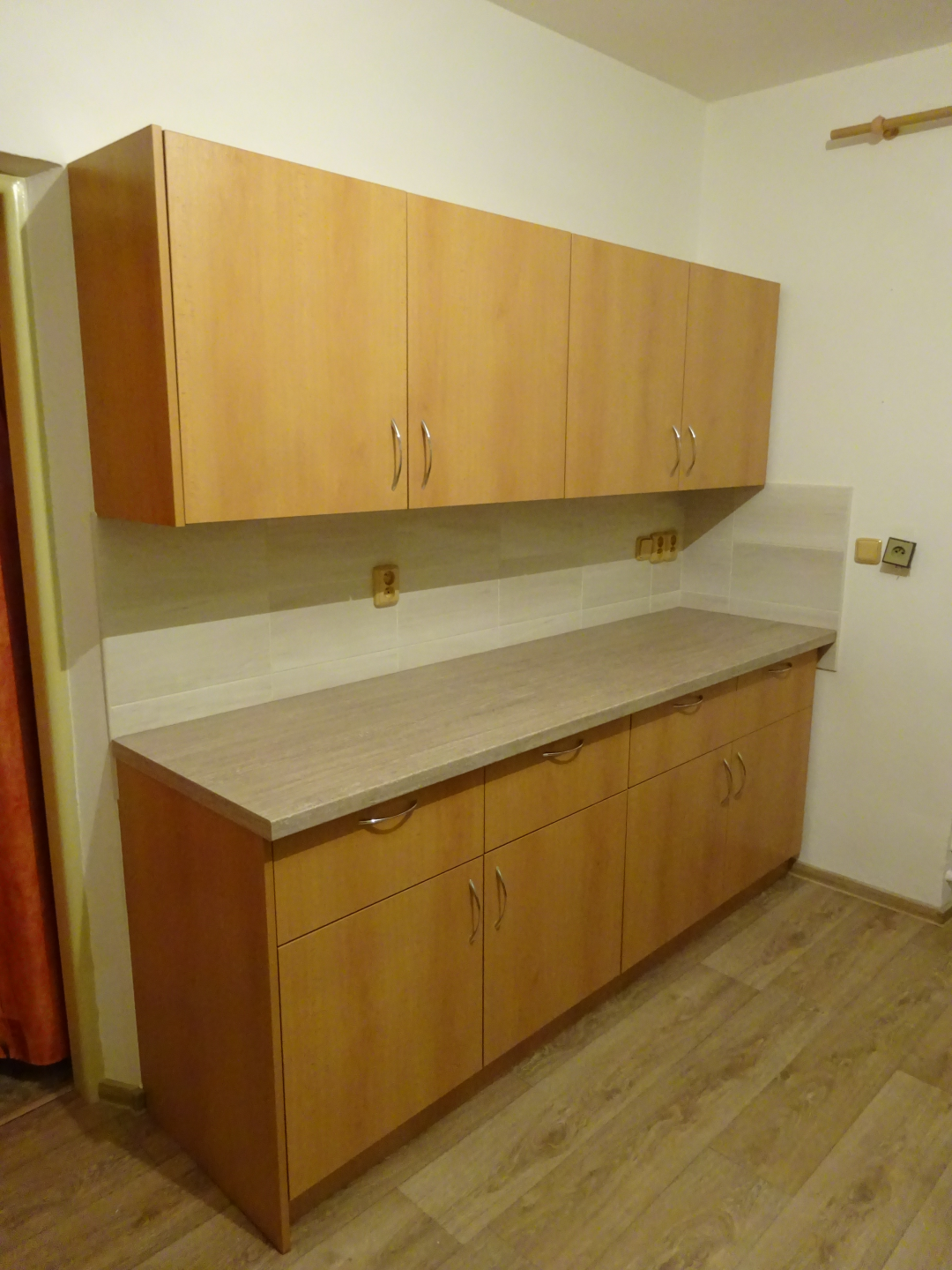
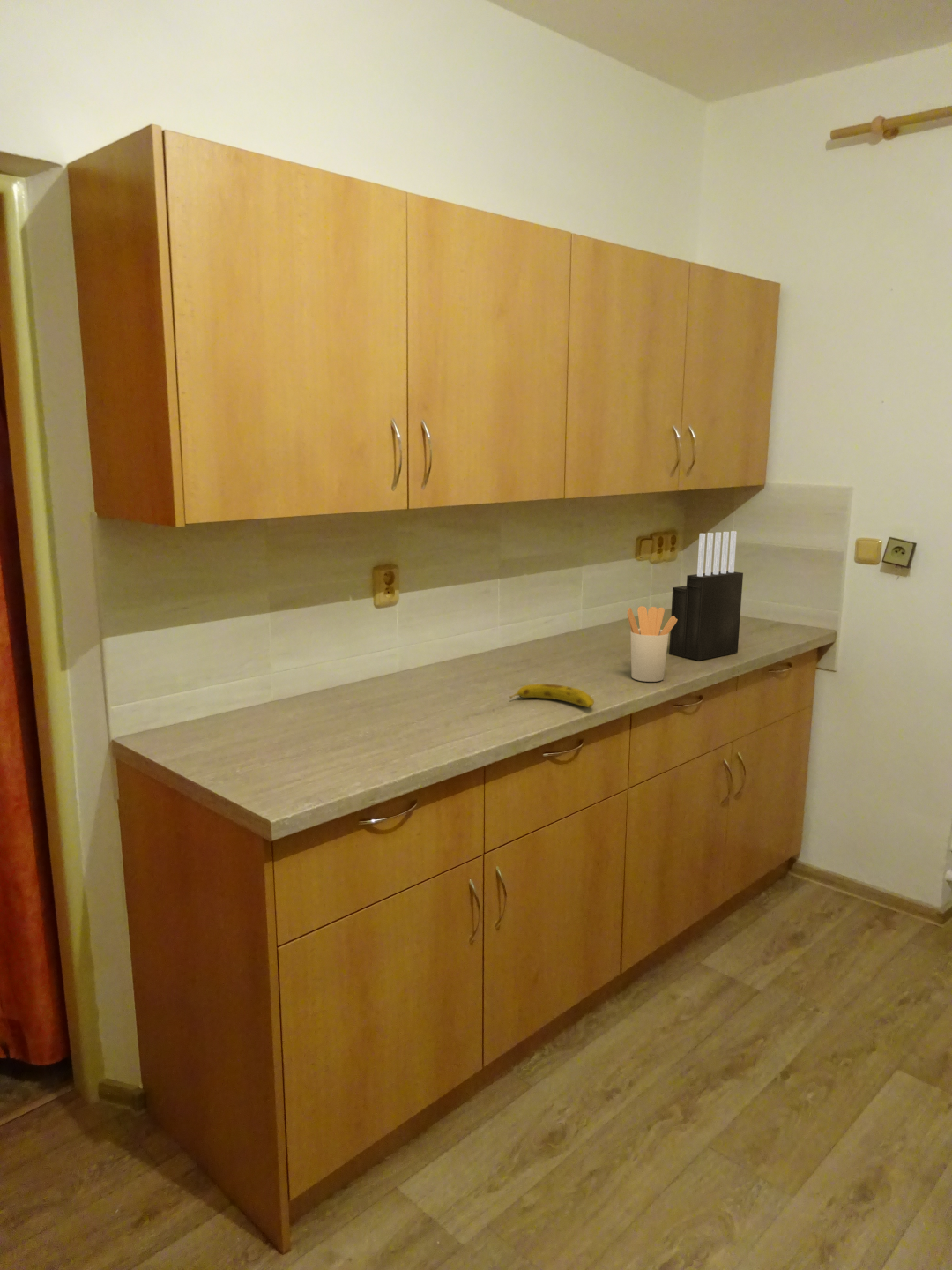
+ utensil holder [627,605,677,683]
+ fruit [509,683,595,708]
+ knife block [668,530,744,661]
